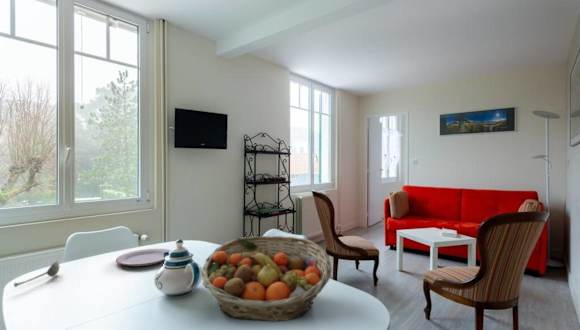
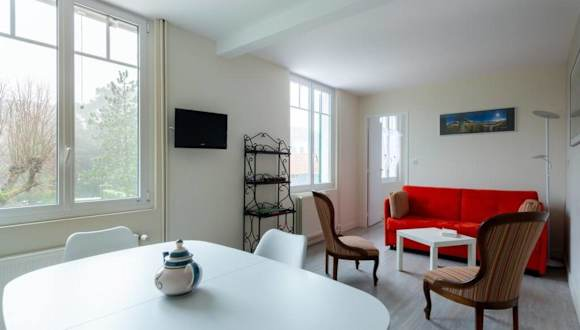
- plate [115,248,172,267]
- soupspoon [13,260,60,288]
- fruit basket [200,235,333,323]
